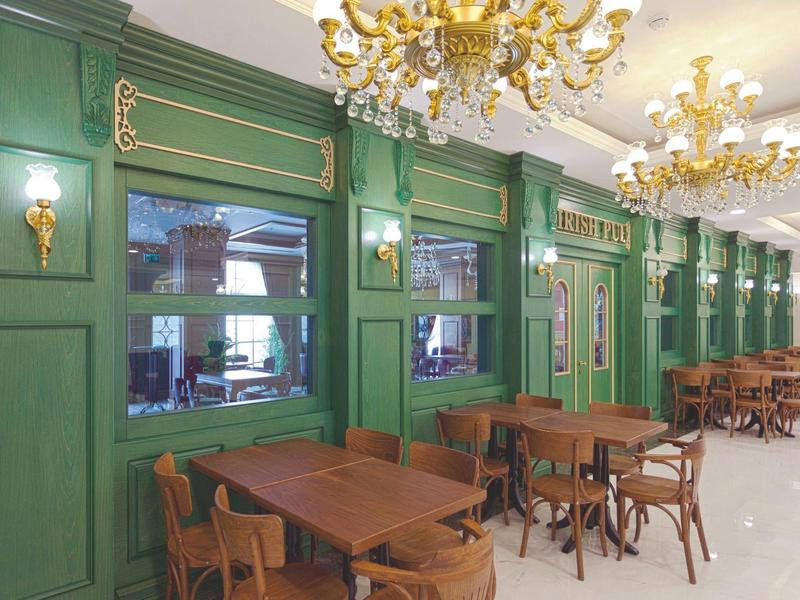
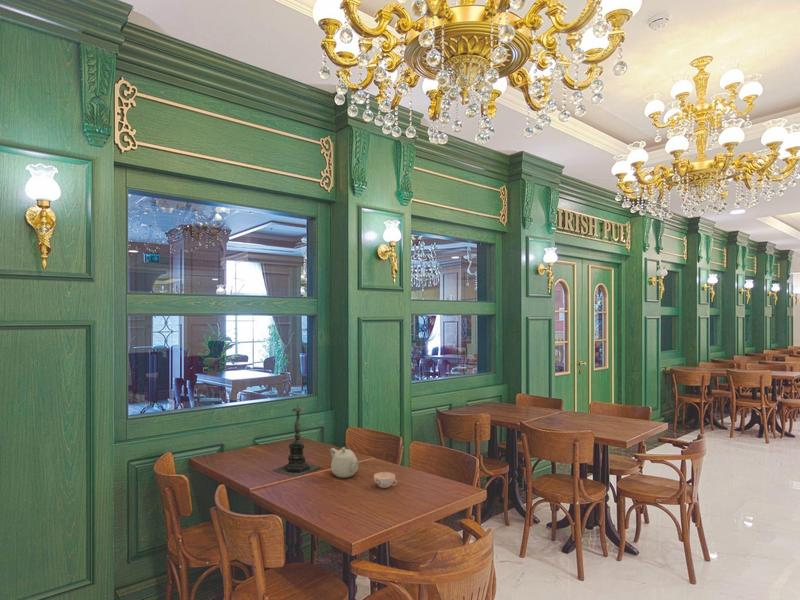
+ teapot [329,446,361,479]
+ teacup [373,471,398,489]
+ candle holder [273,404,322,478]
